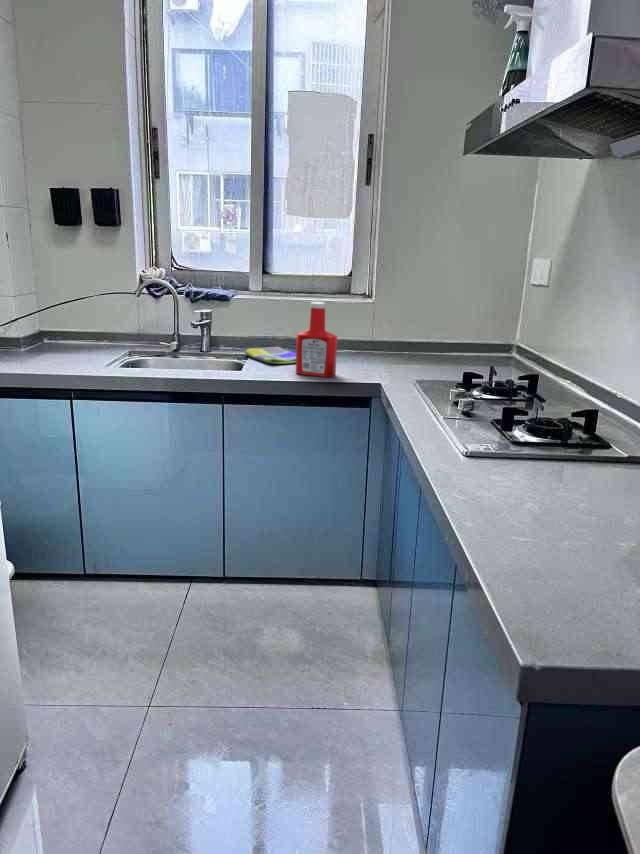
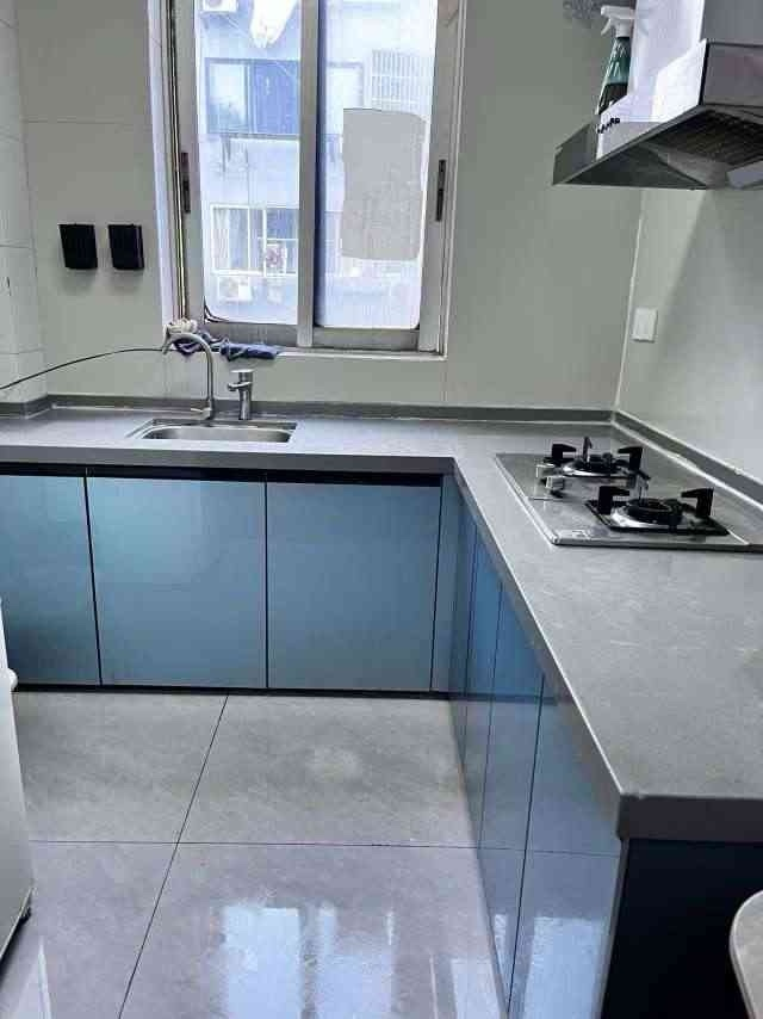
- dish towel [244,346,296,365]
- soap bottle [295,301,338,378]
